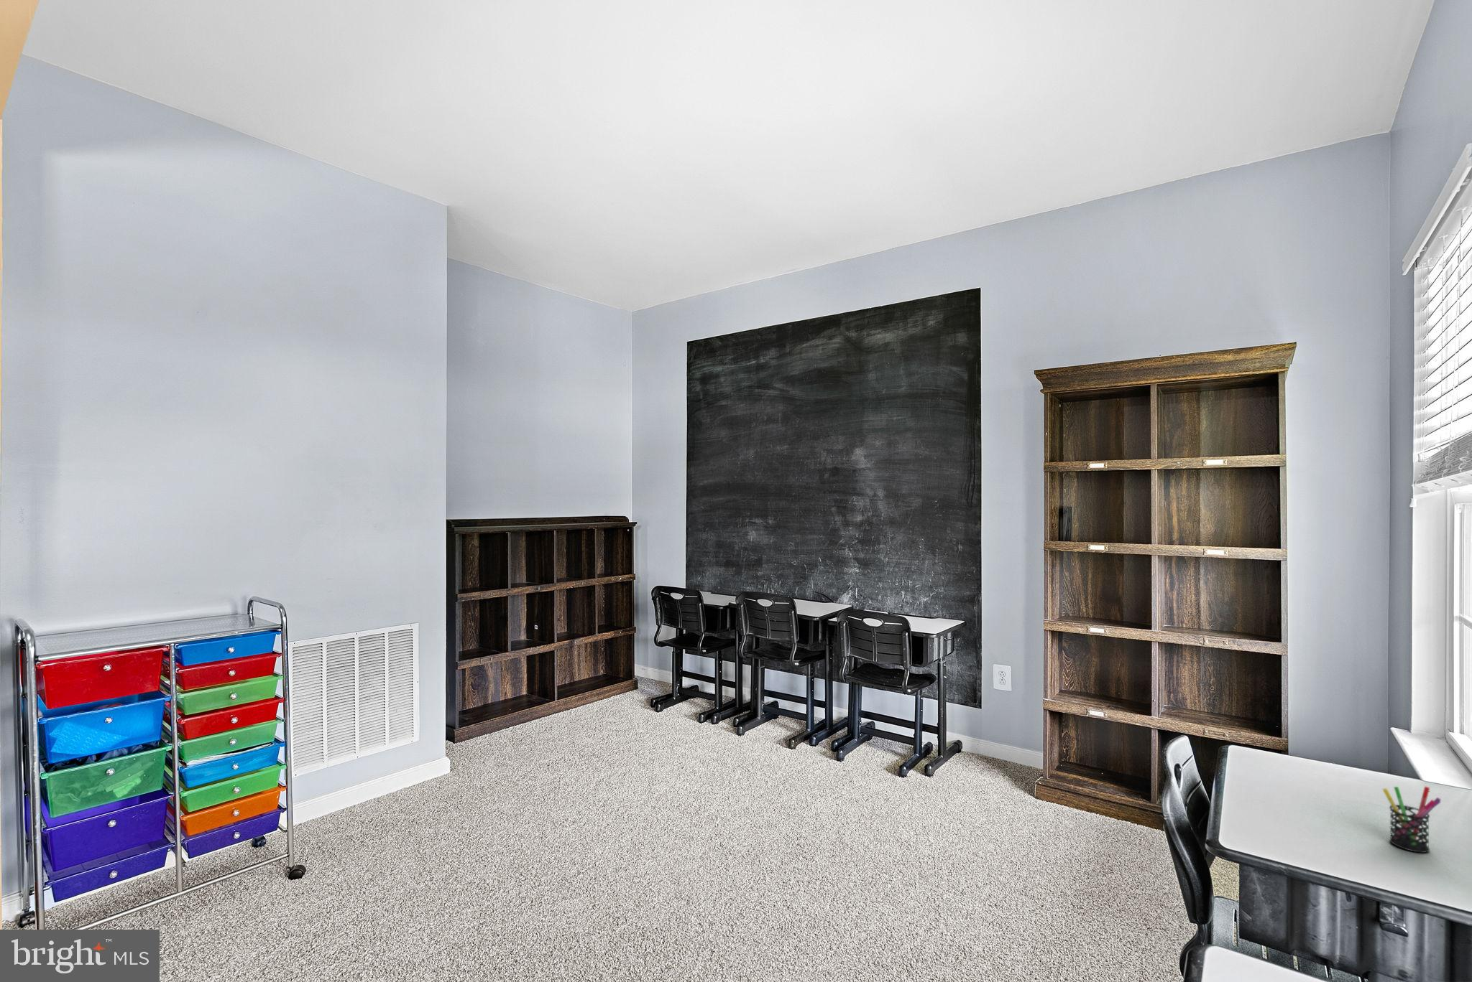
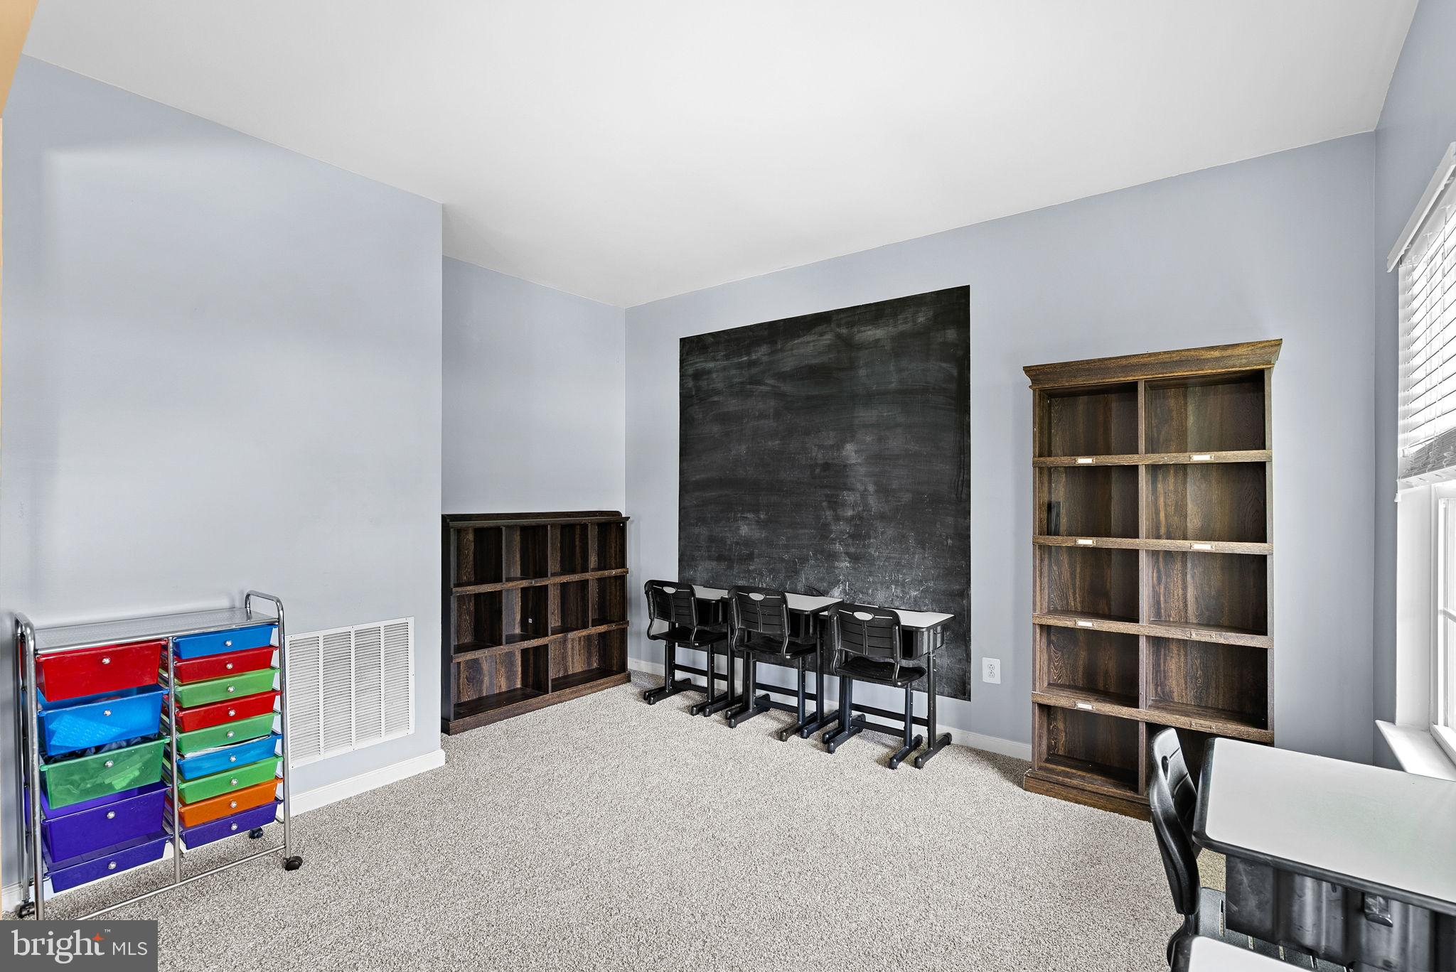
- pen holder [1382,786,1441,854]
